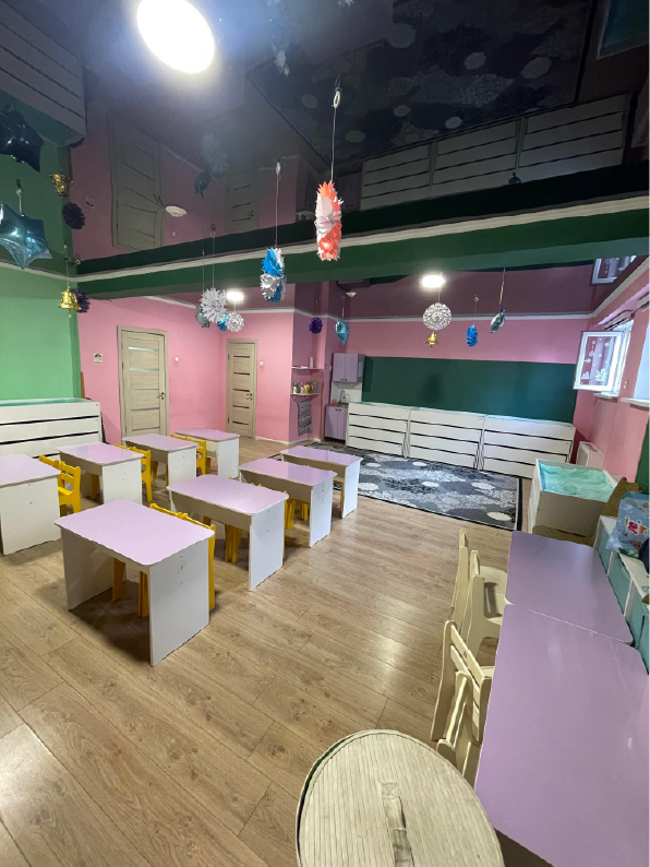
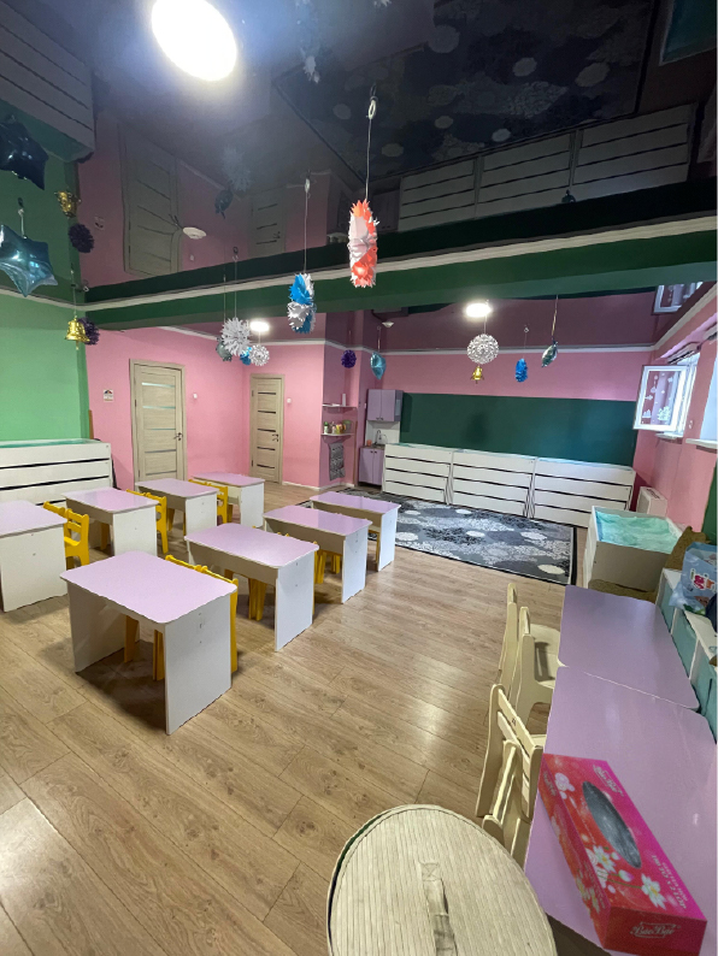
+ tissue box [536,751,708,956]
